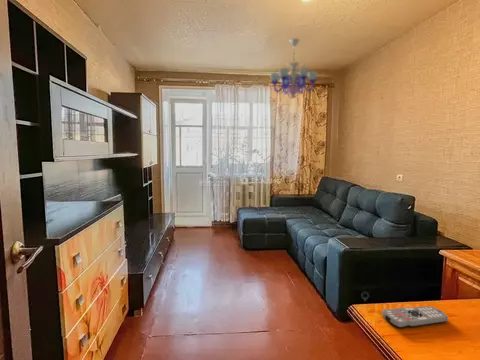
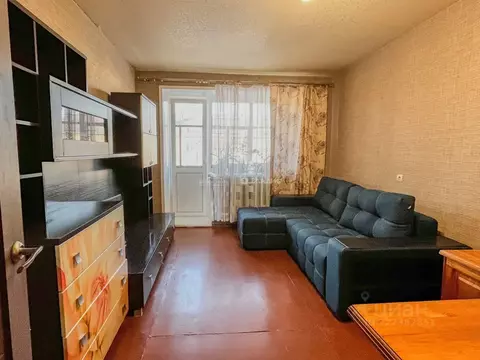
- remote control [381,305,449,329]
- chandelier [269,37,319,99]
